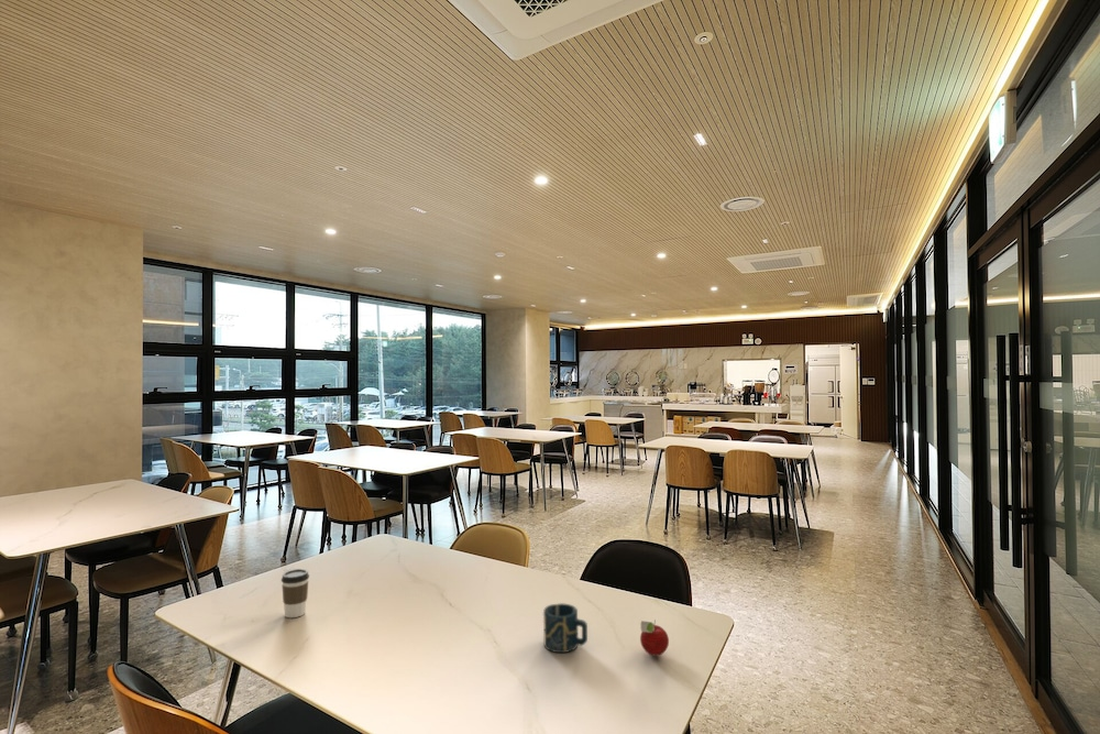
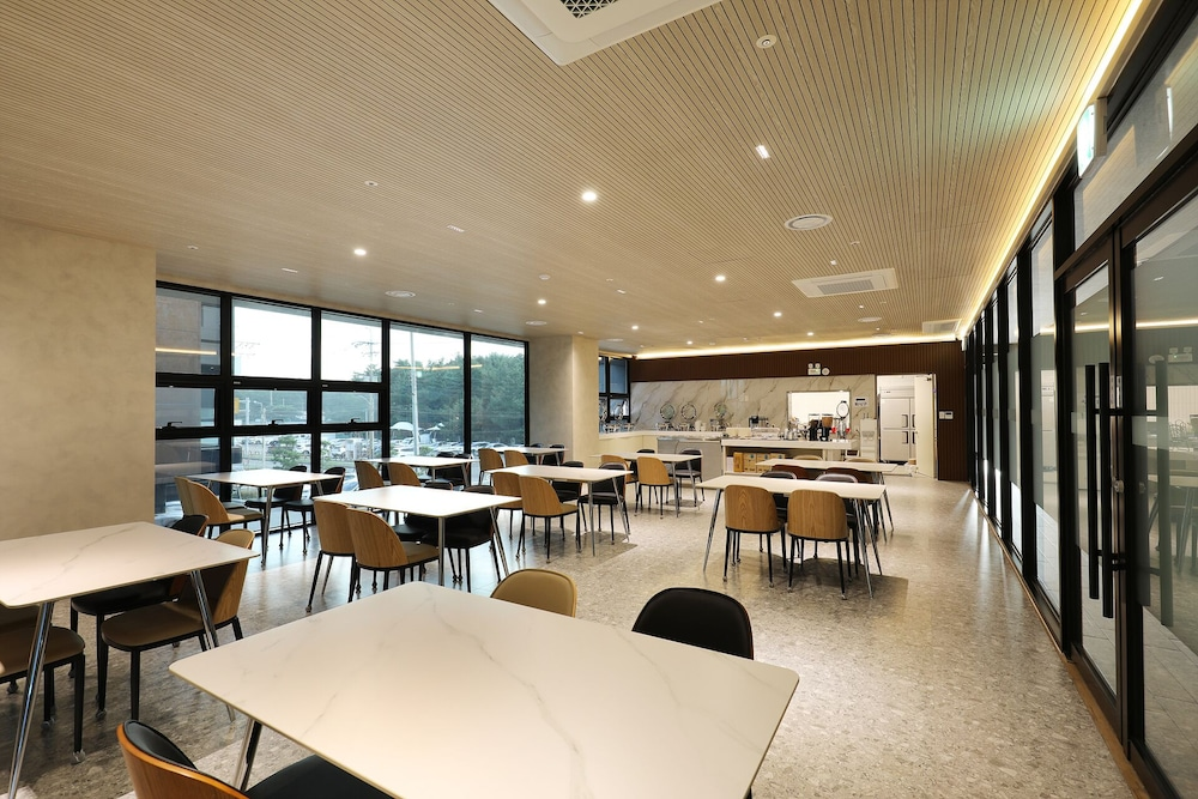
- coffee cup [280,568,310,618]
- fruit [639,618,670,657]
- cup [542,602,588,654]
